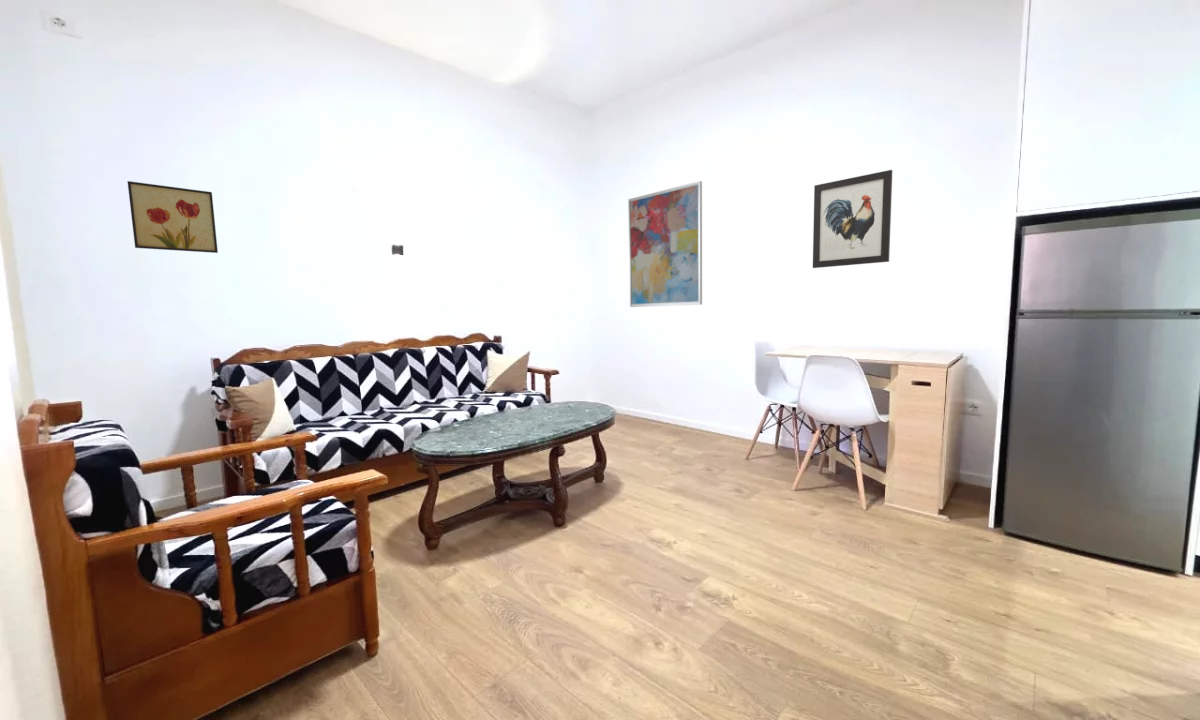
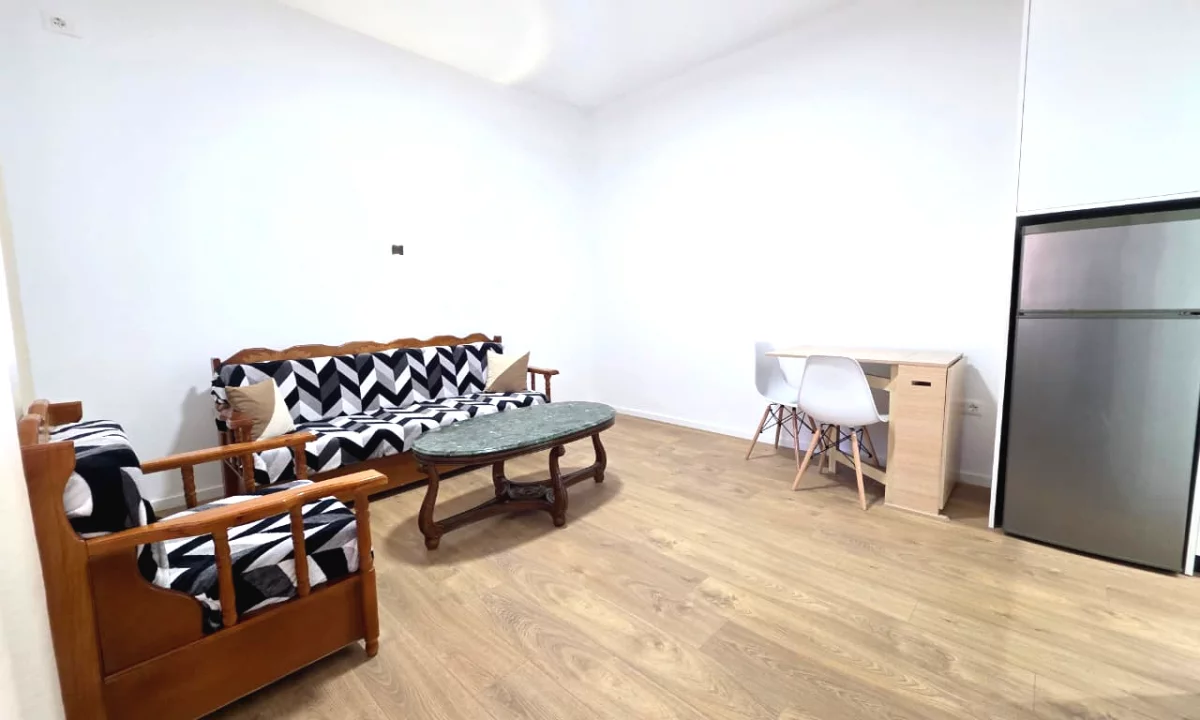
- wall art [127,180,219,254]
- wall art [812,169,893,269]
- wall art [627,180,703,308]
